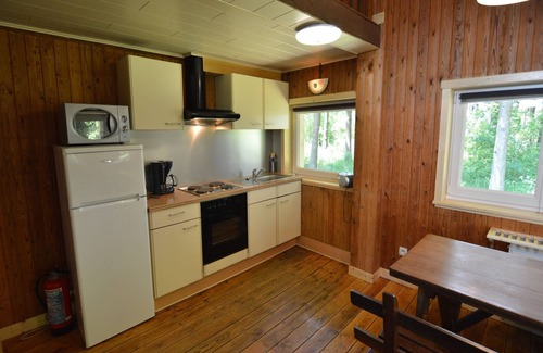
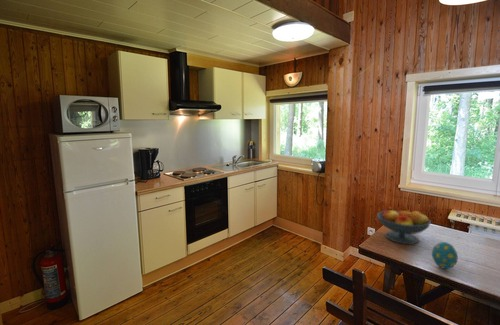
+ fruit bowl [376,209,432,245]
+ decorative egg [431,241,459,270]
